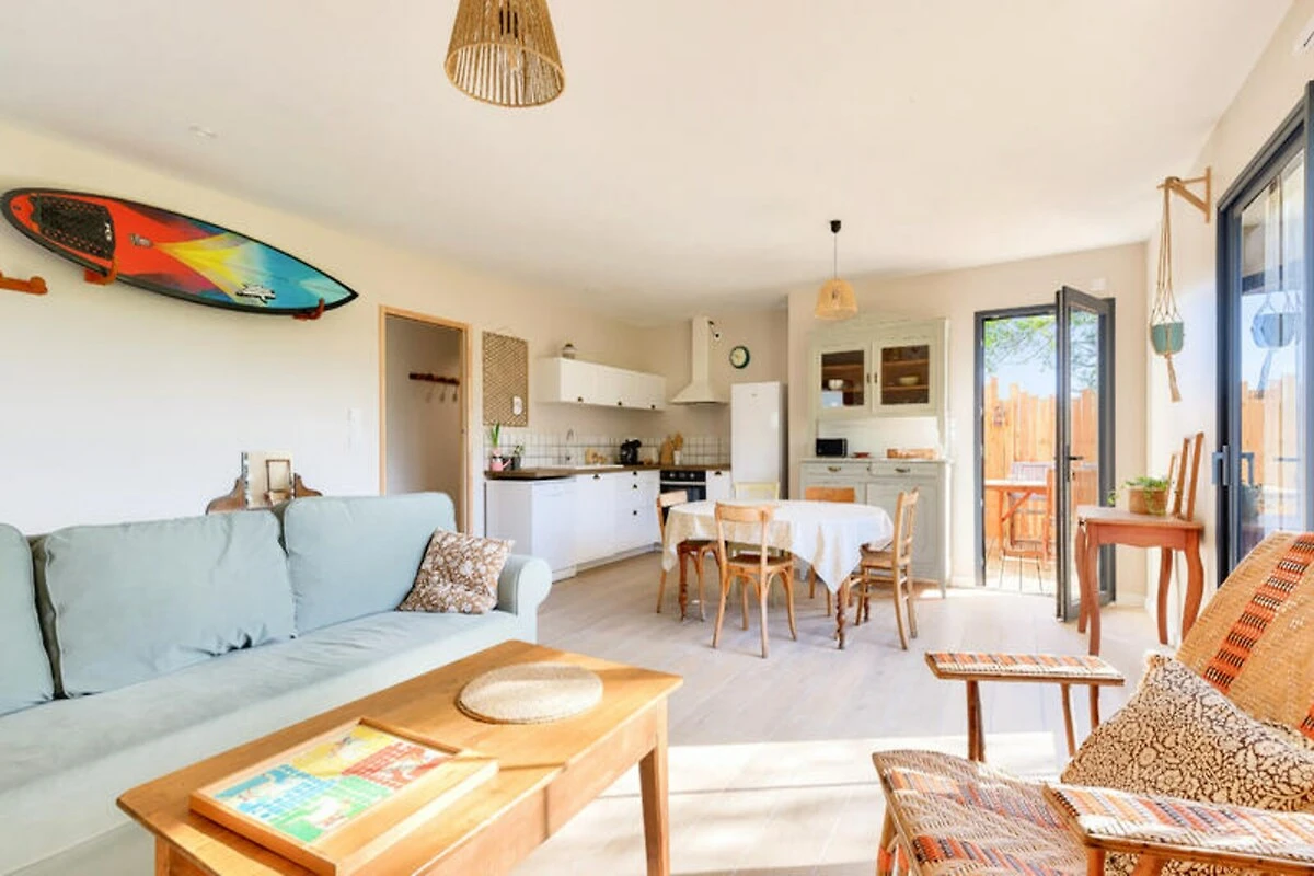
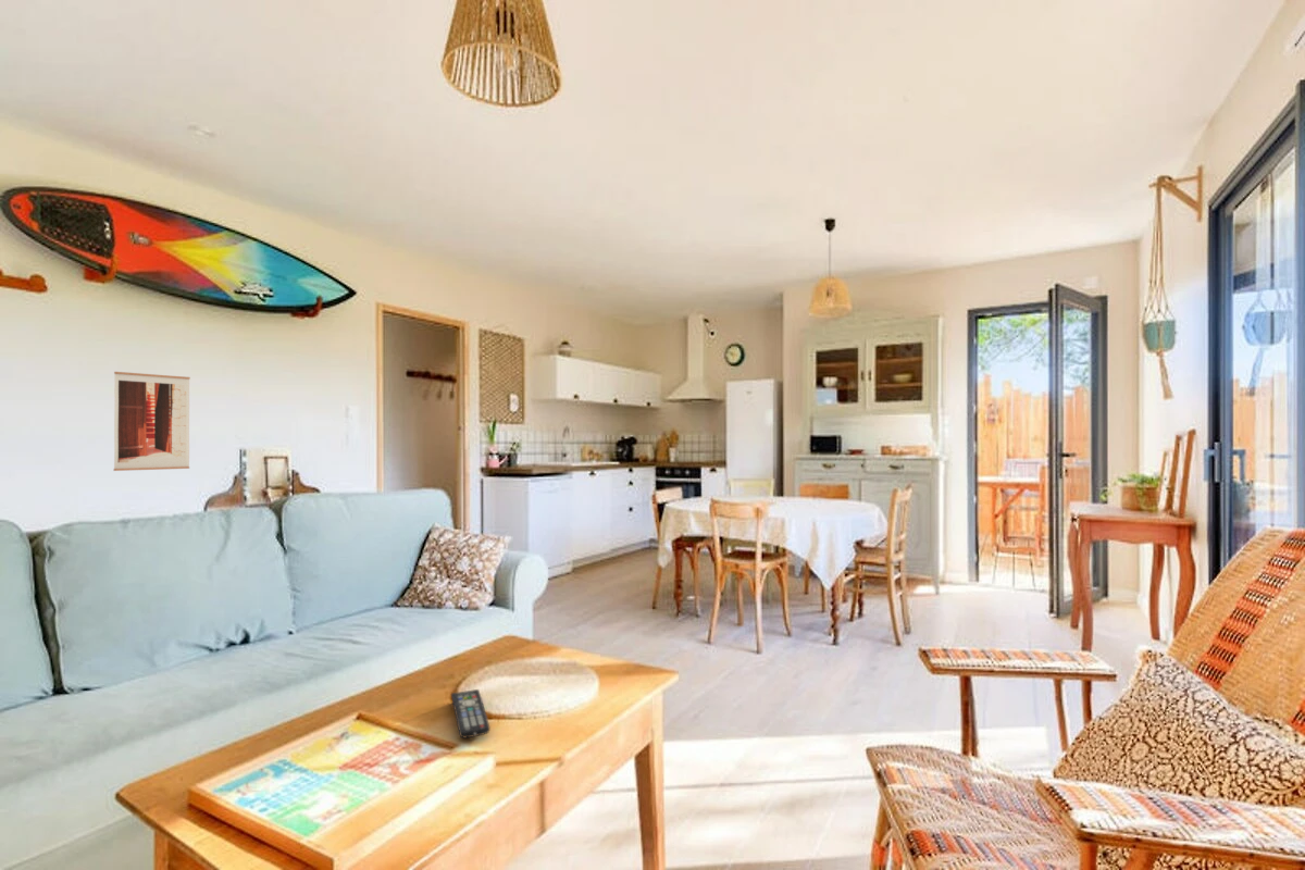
+ wall art [113,371,191,472]
+ remote control [450,688,492,738]
